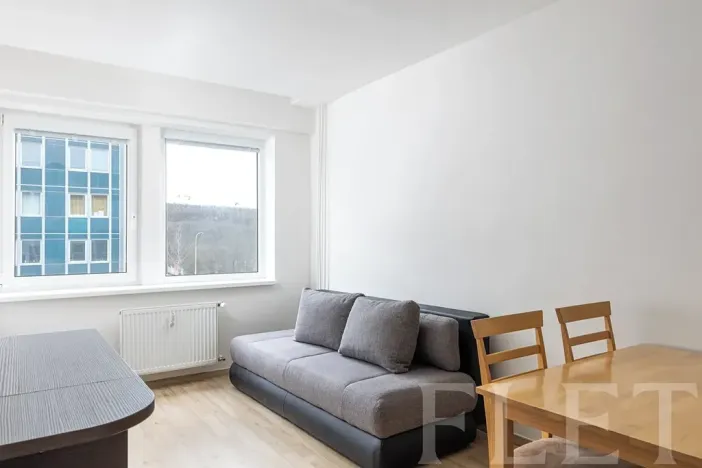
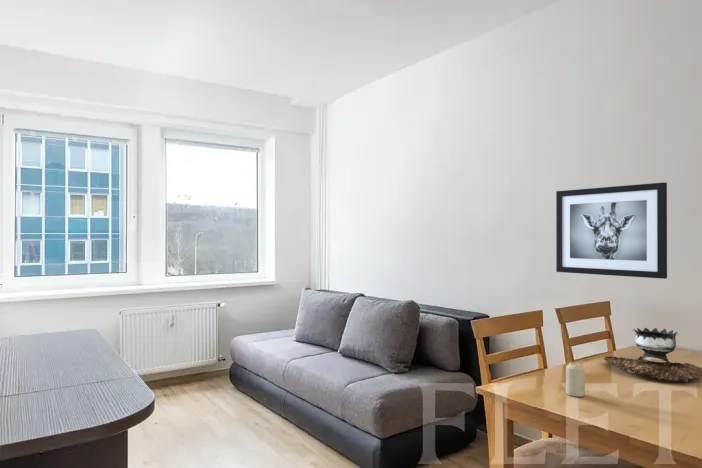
+ wall art [555,182,668,280]
+ brazier [603,327,702,383]
+ candle [565,361,586,398]
